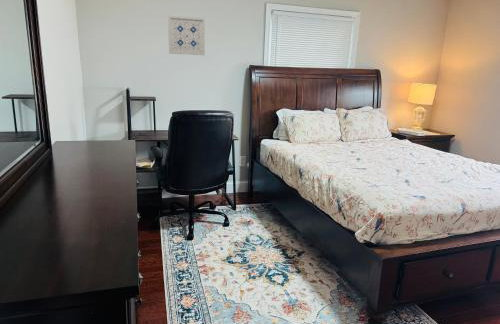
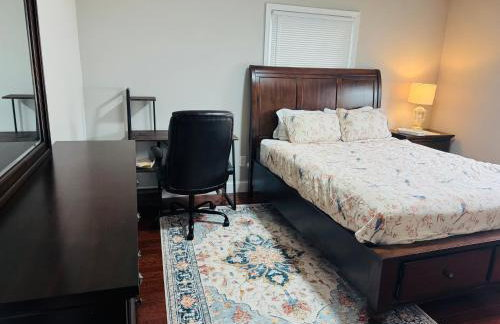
- wall art [167,14,206,56]
